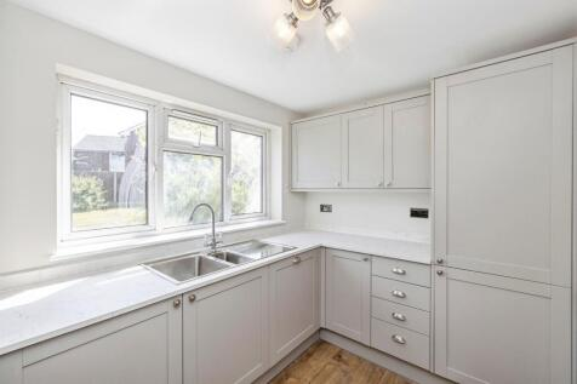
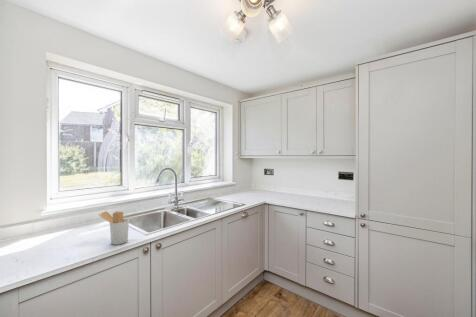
+ utensil holder [98,210,130,246]
